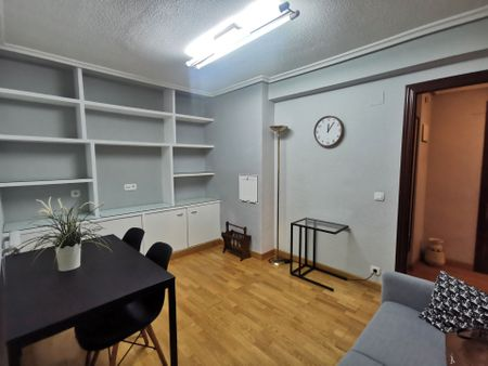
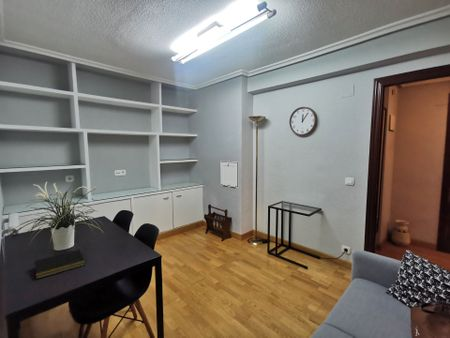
+ notepad [34,249,86,280]
